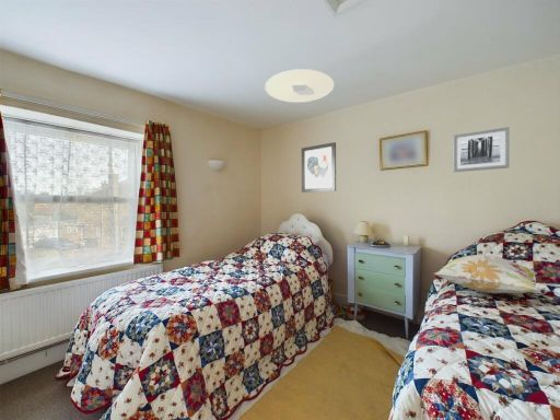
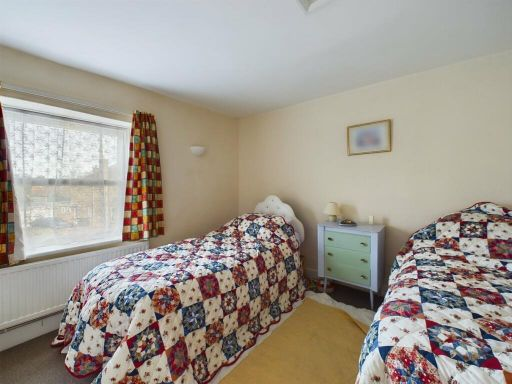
- wall art [301,141,337,194]
- decorative pillow [433,253,540,295]
- wall art [452,126,511,173]
- ceiling light [264,68,335,104]
